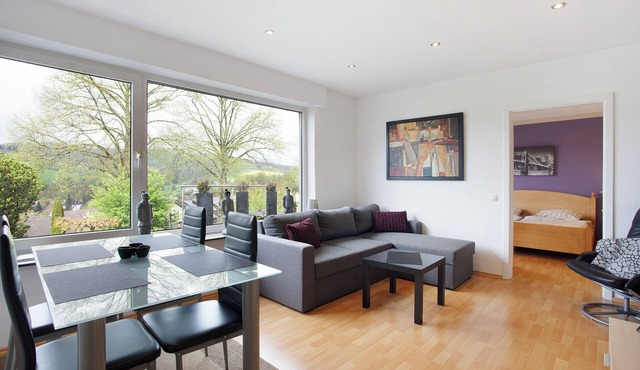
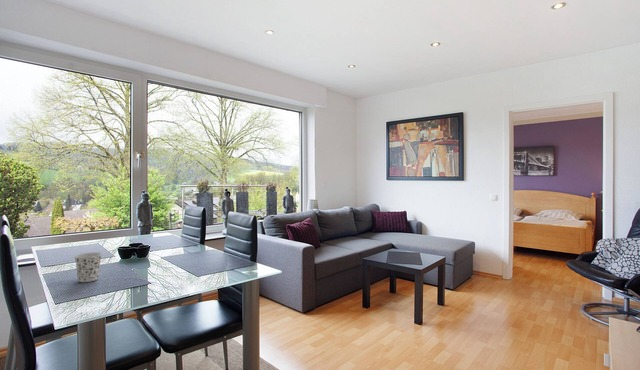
+ cup [73,252,103,283]
